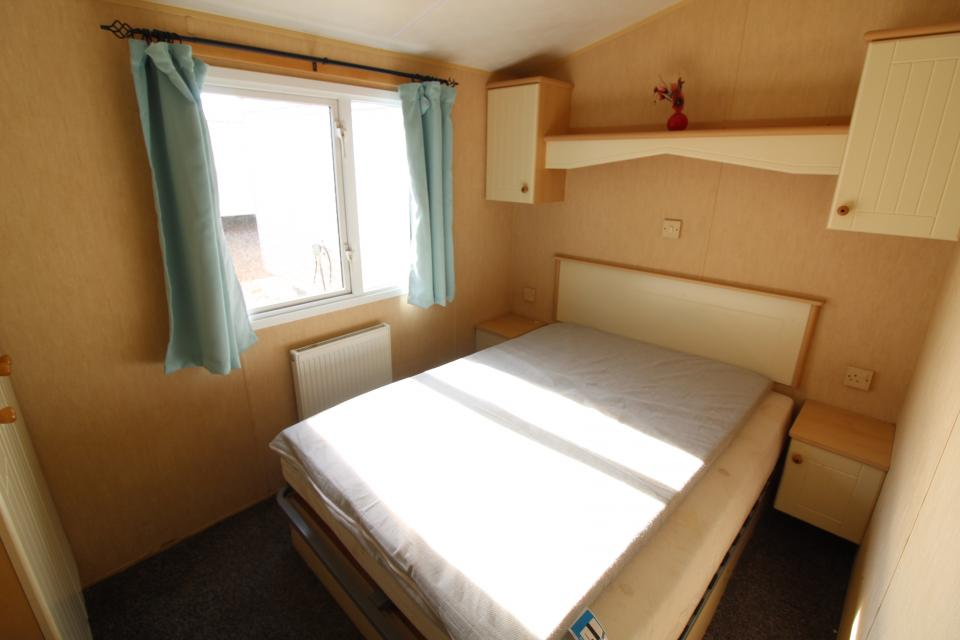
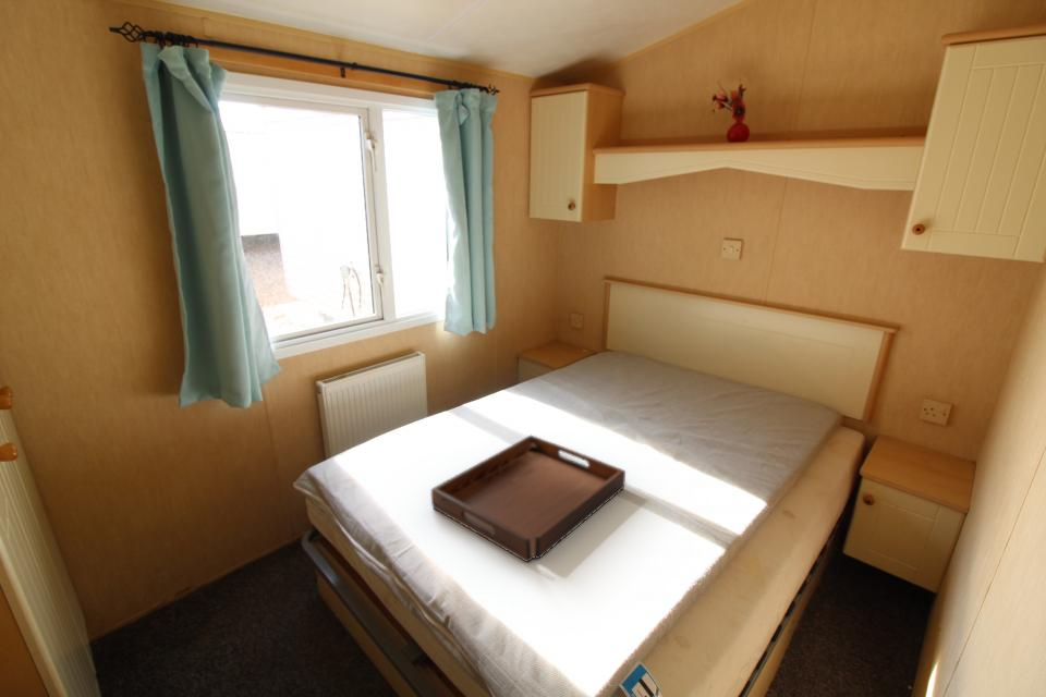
+ serving tray [430,435,627,563]
